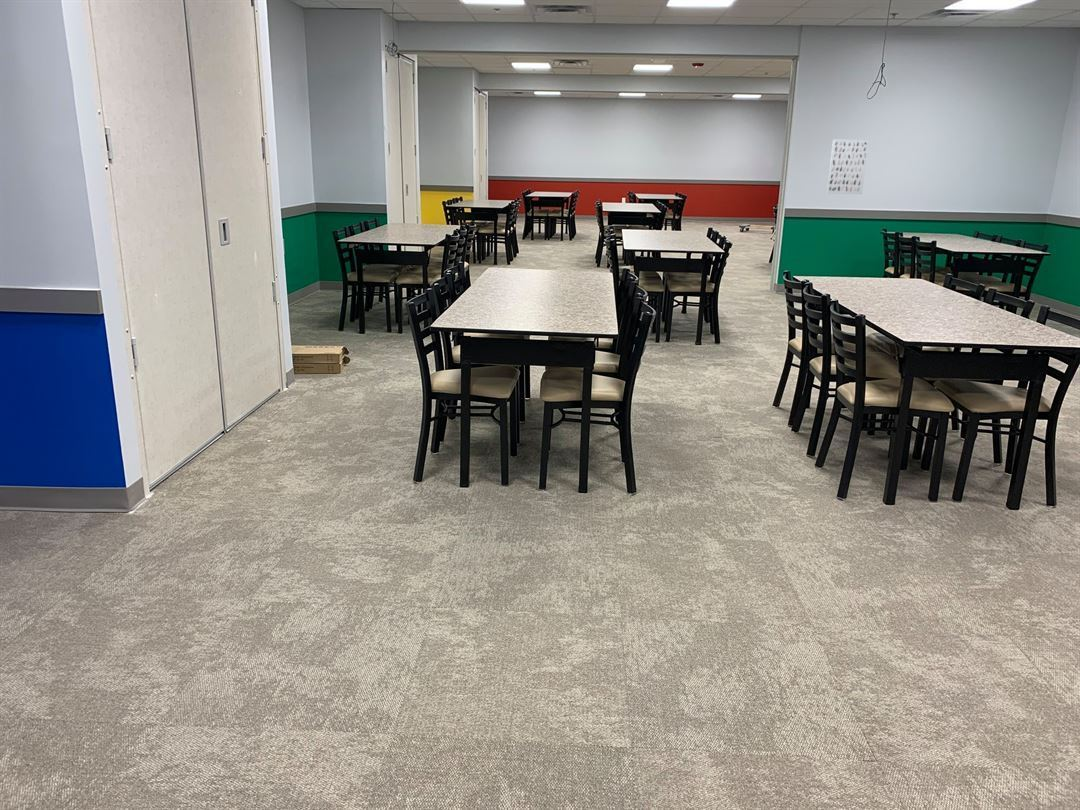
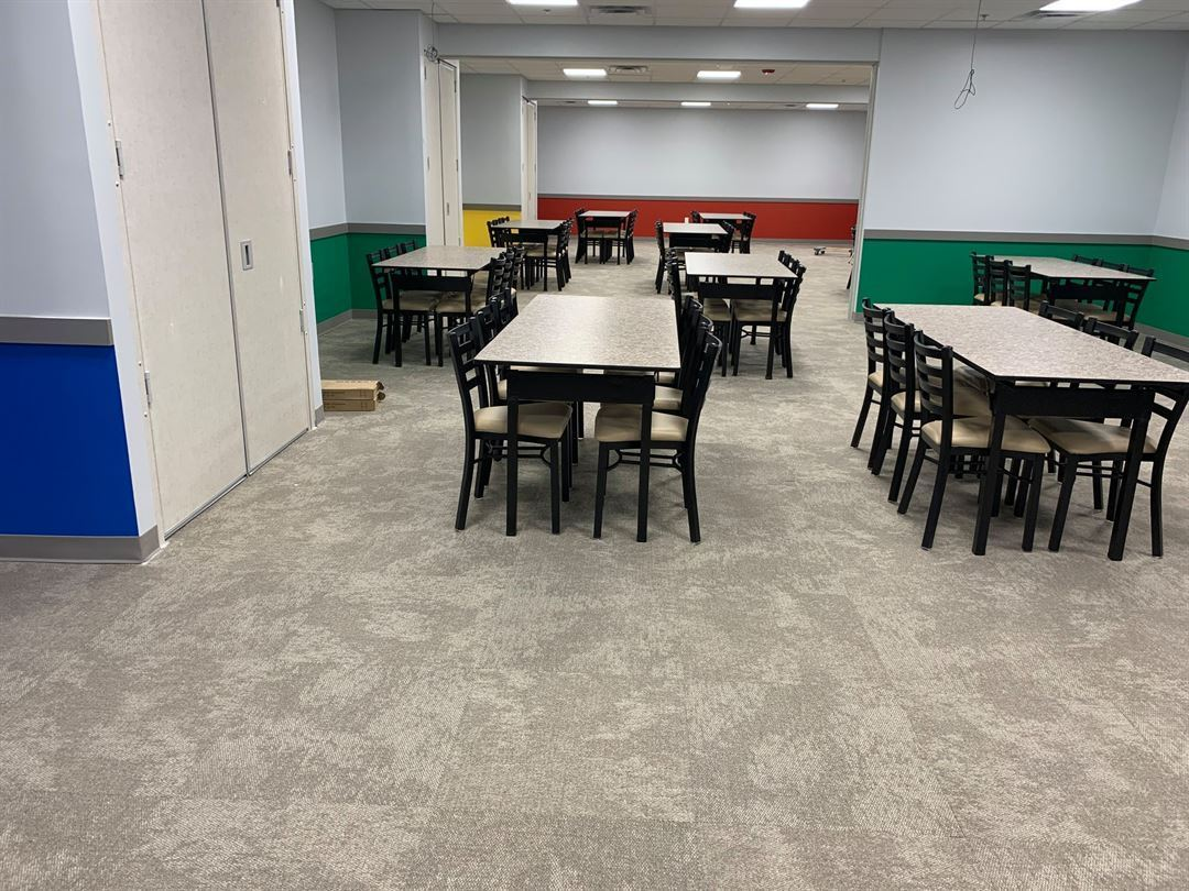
- wall art [826,139,870,195]
